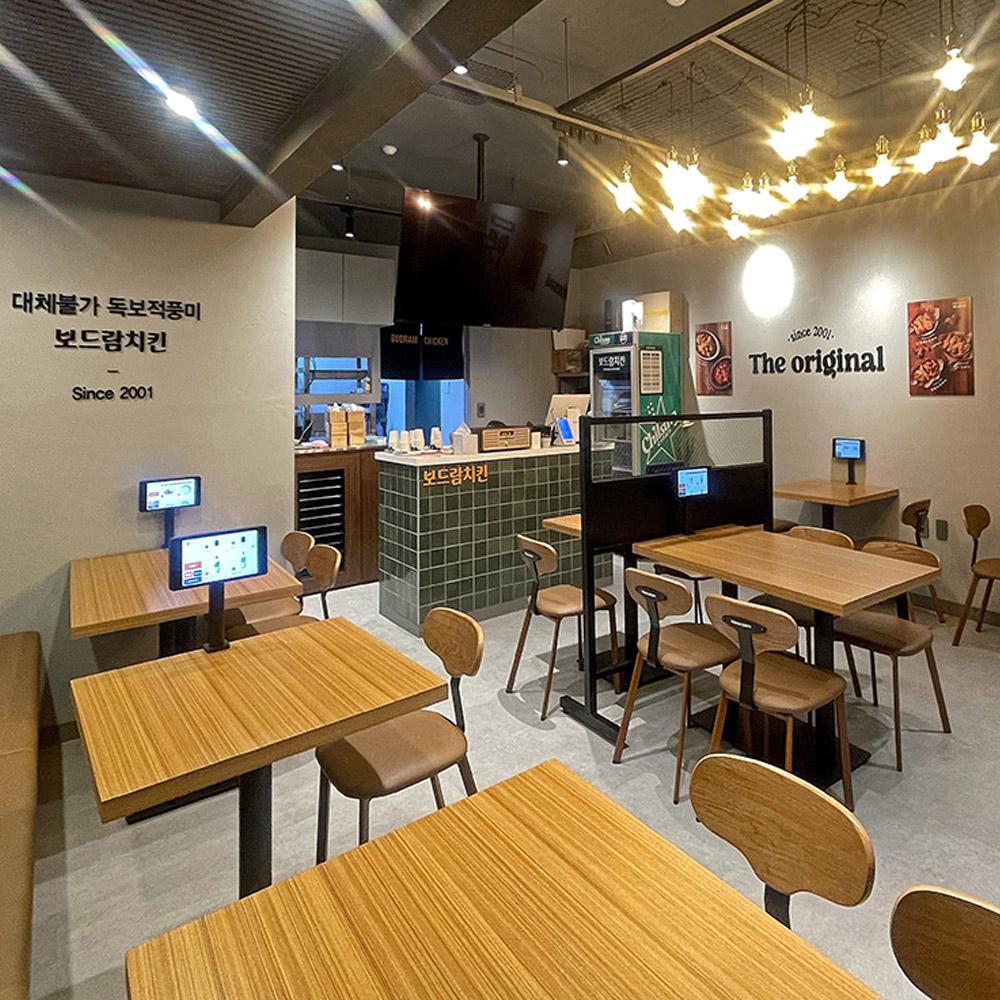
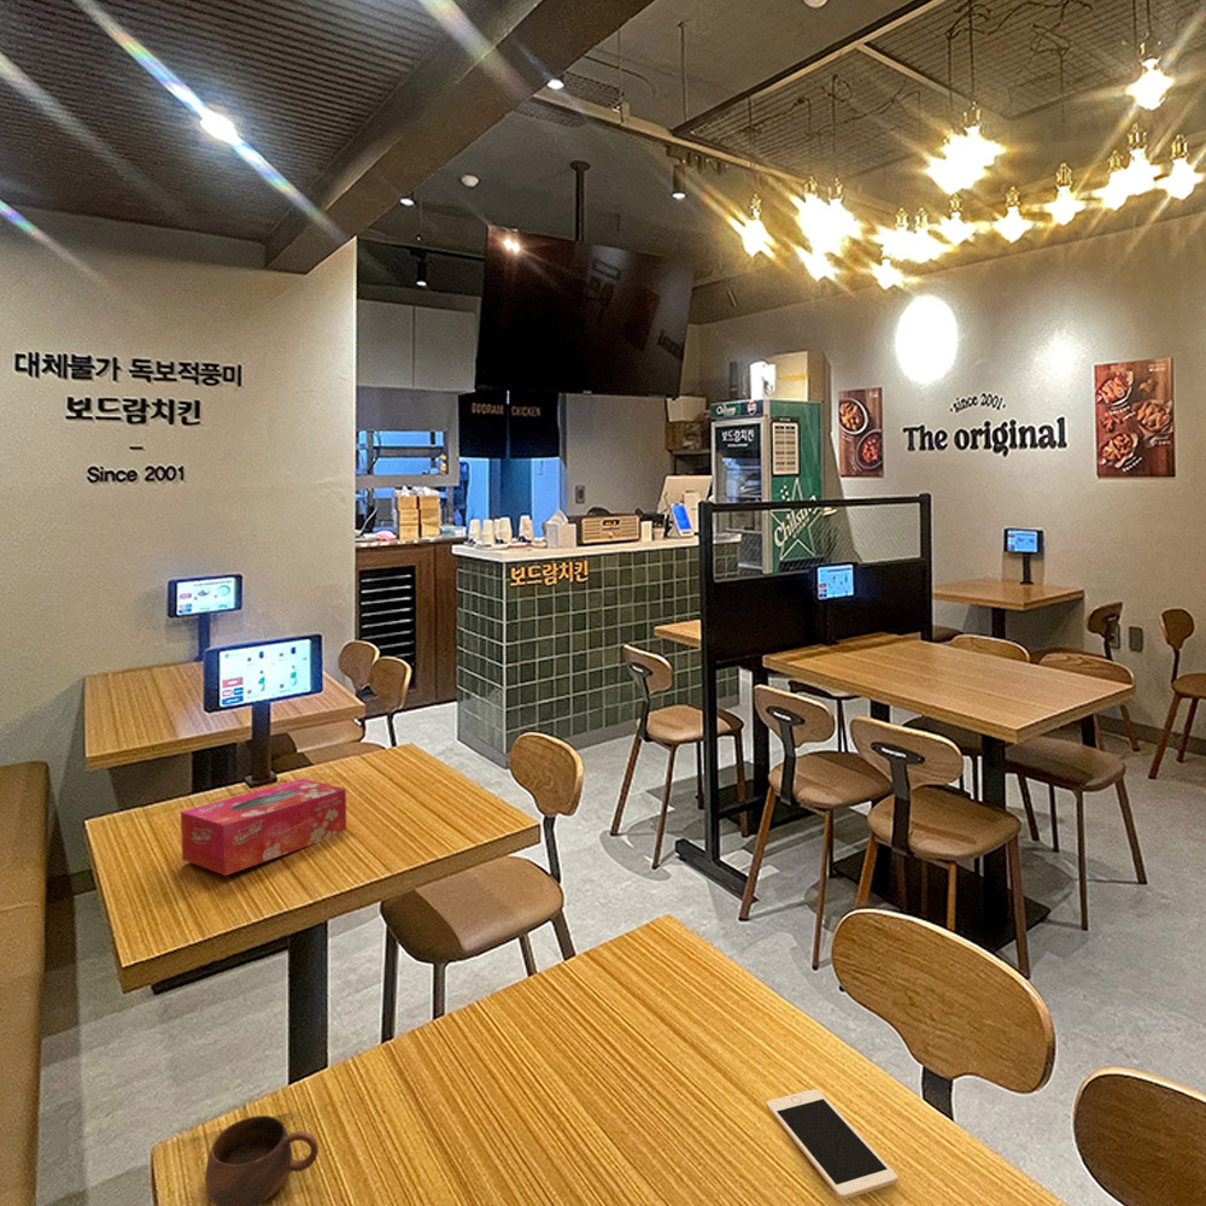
+ cell phone [766,1089,898,1200]
+ cup [204,1114,320,1206]
+ tissue box [180,778,347,877]
